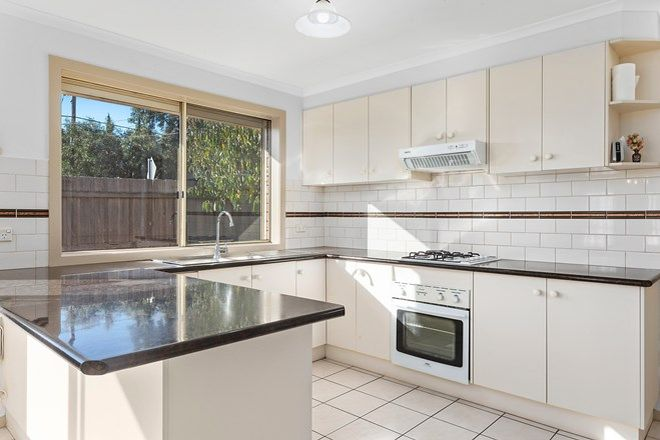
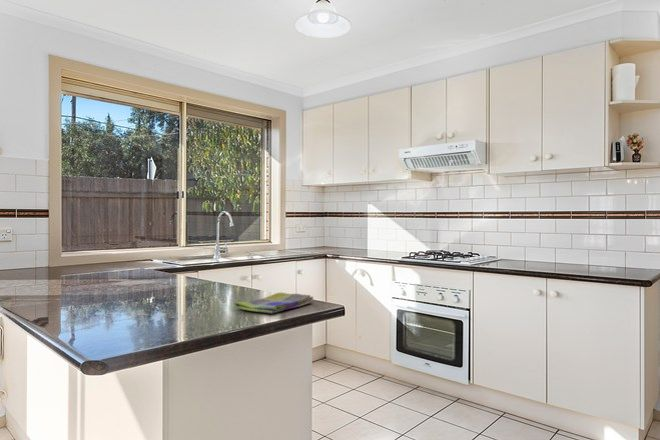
+ dish towel [234,292,315,314]
